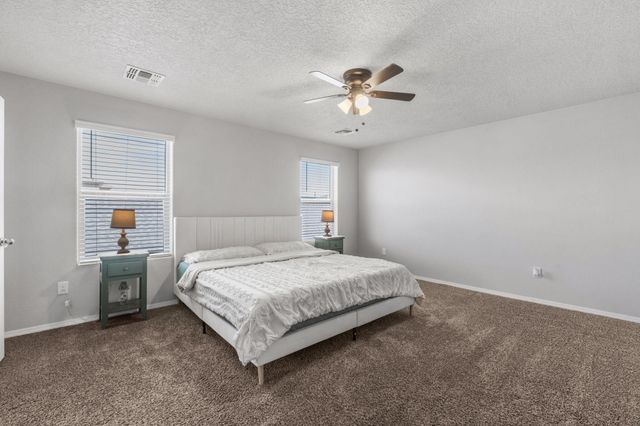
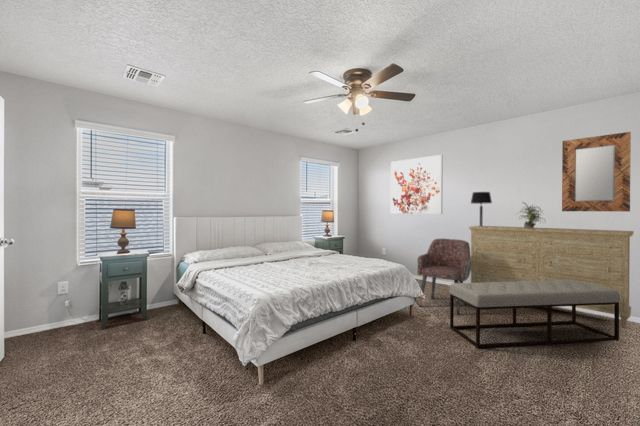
+ armchair [416,238,472,316]
+ potted plant [514,201,547,228]
+ table lamp [470,191,493,227]
+ home mirror [561,131,632,212]
+ bench [449,280,621,349]
+ dresser [468,225,635,329]
+ wall art [390,154,444,215]
